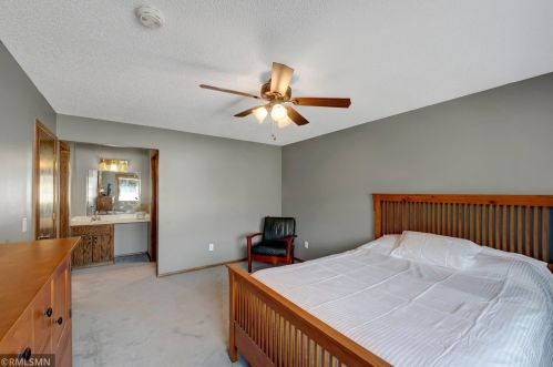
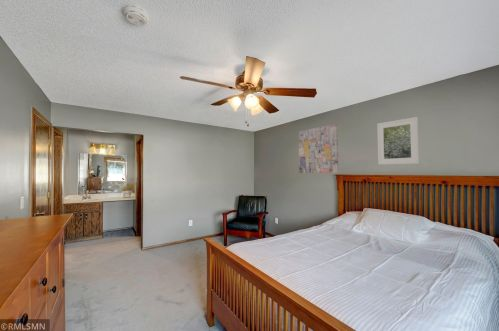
+ wall art [298,123,339,174]
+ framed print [376,116,420,165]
